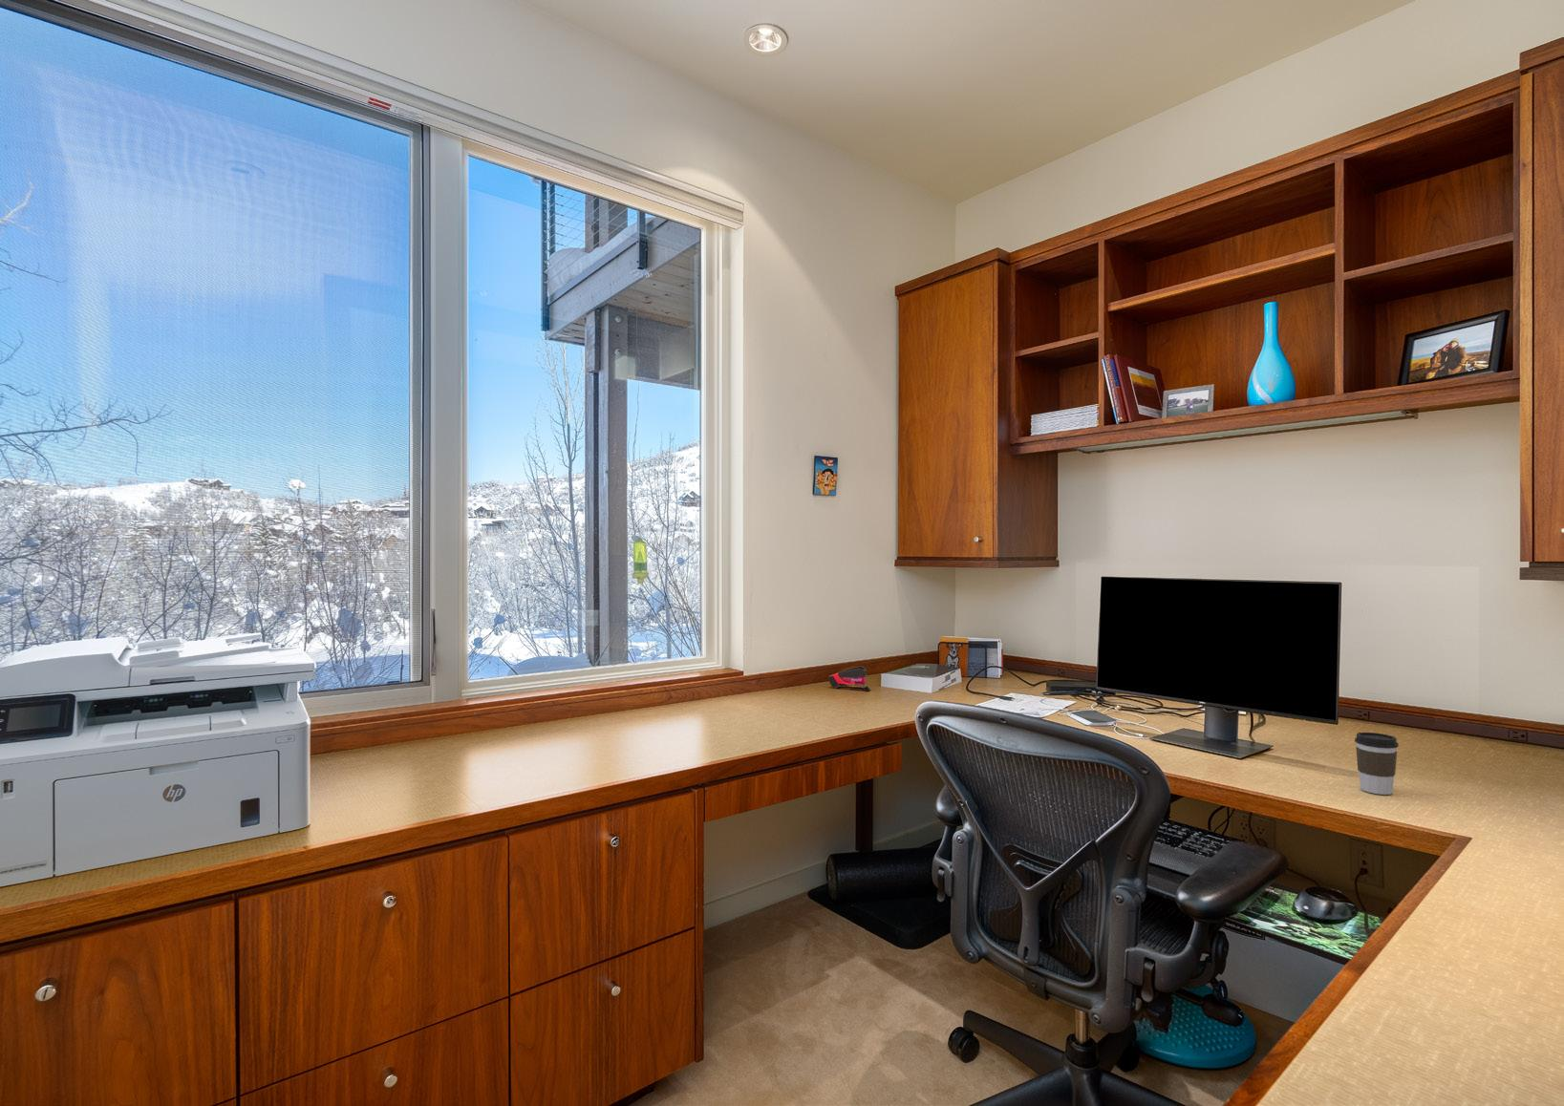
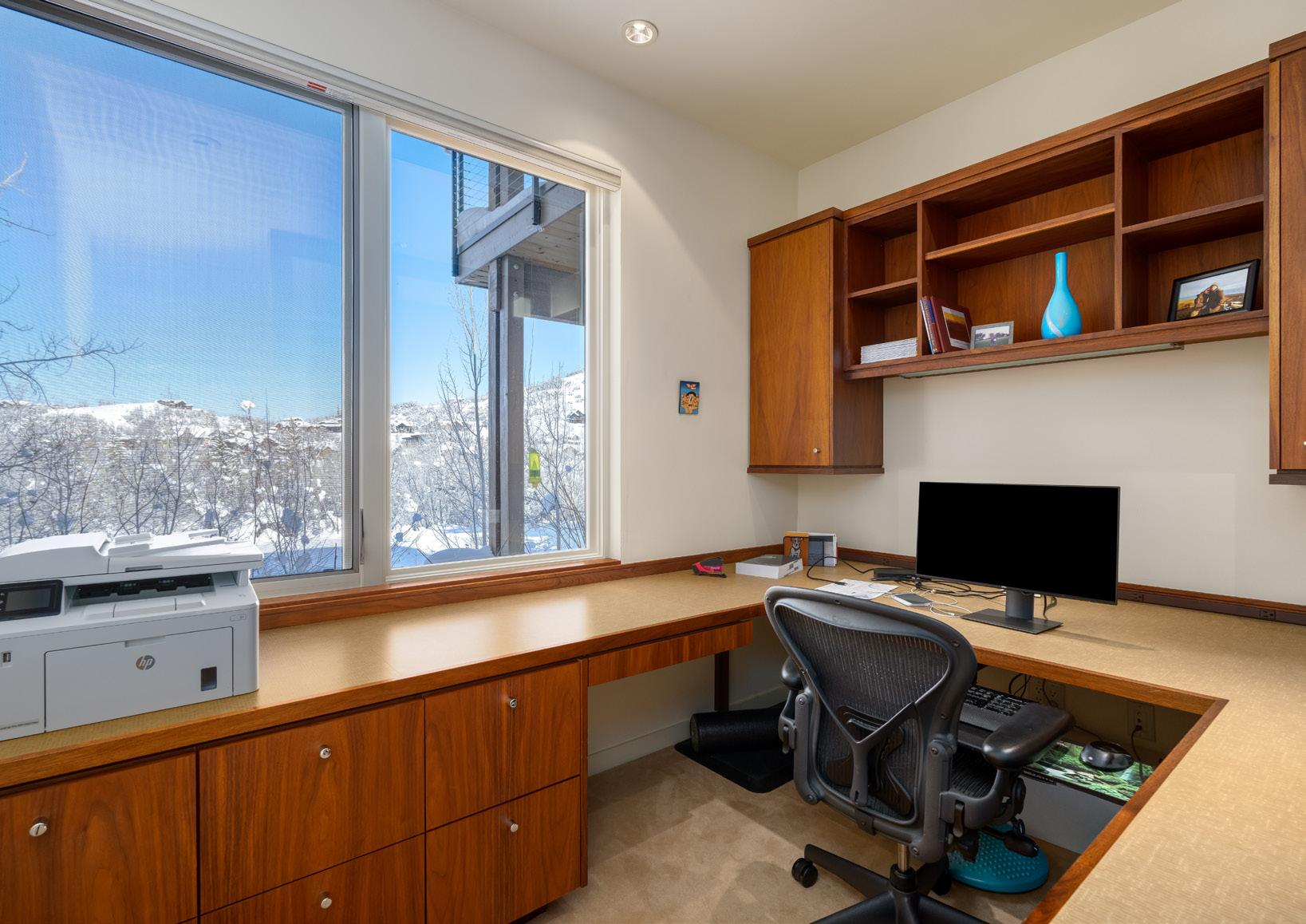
- coffee cup [1353,731,1400,796]
